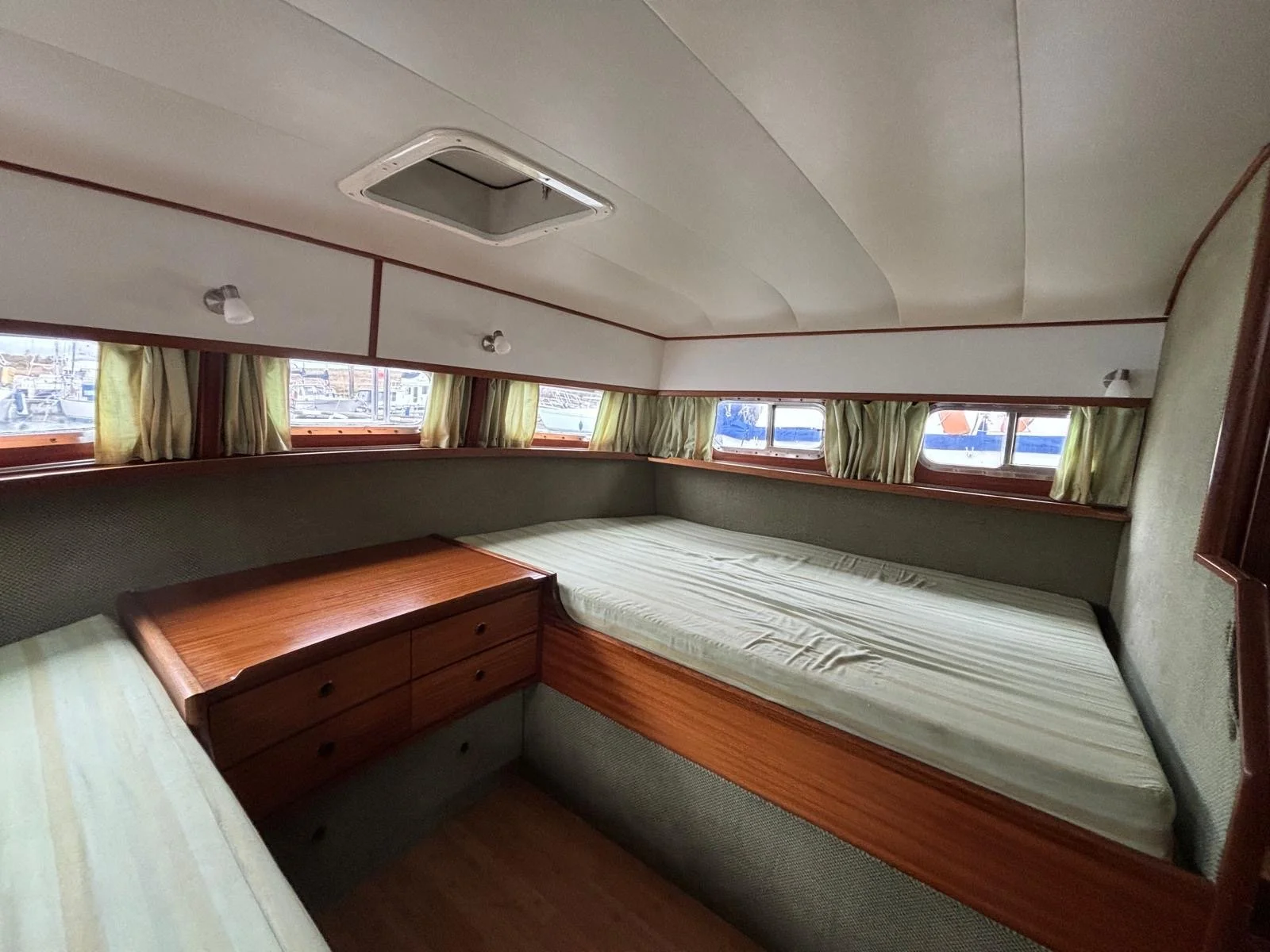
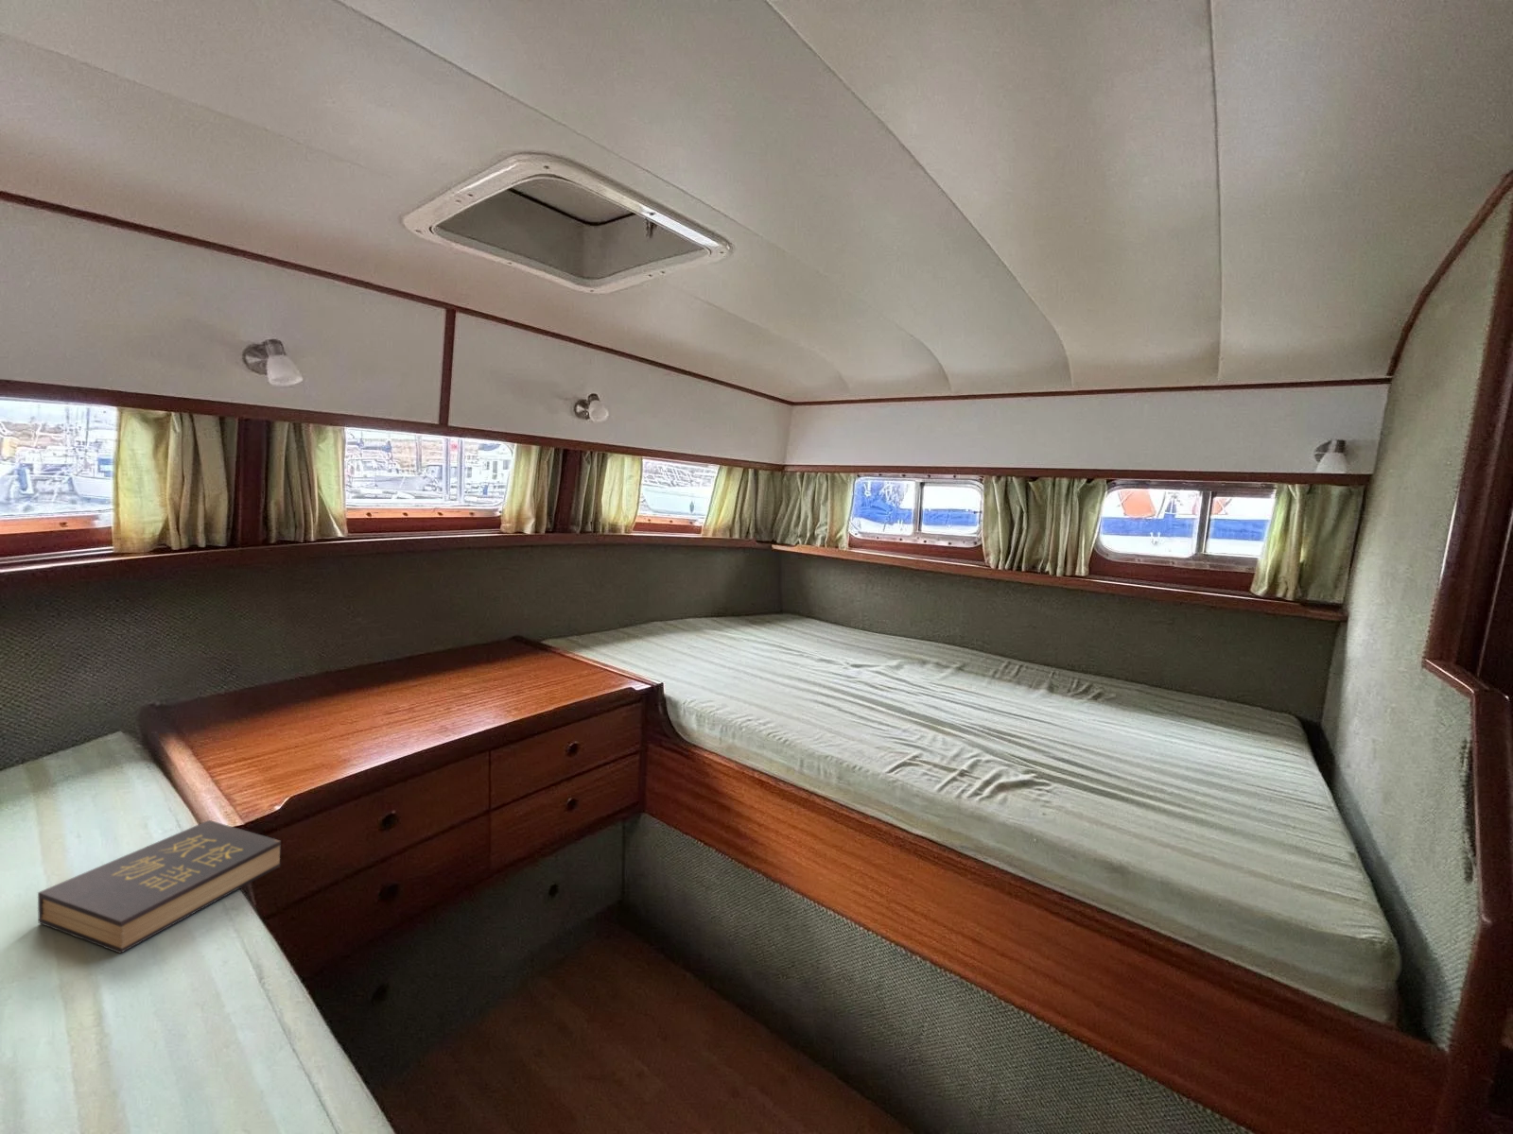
+ hardback book [37,820,282,954]
